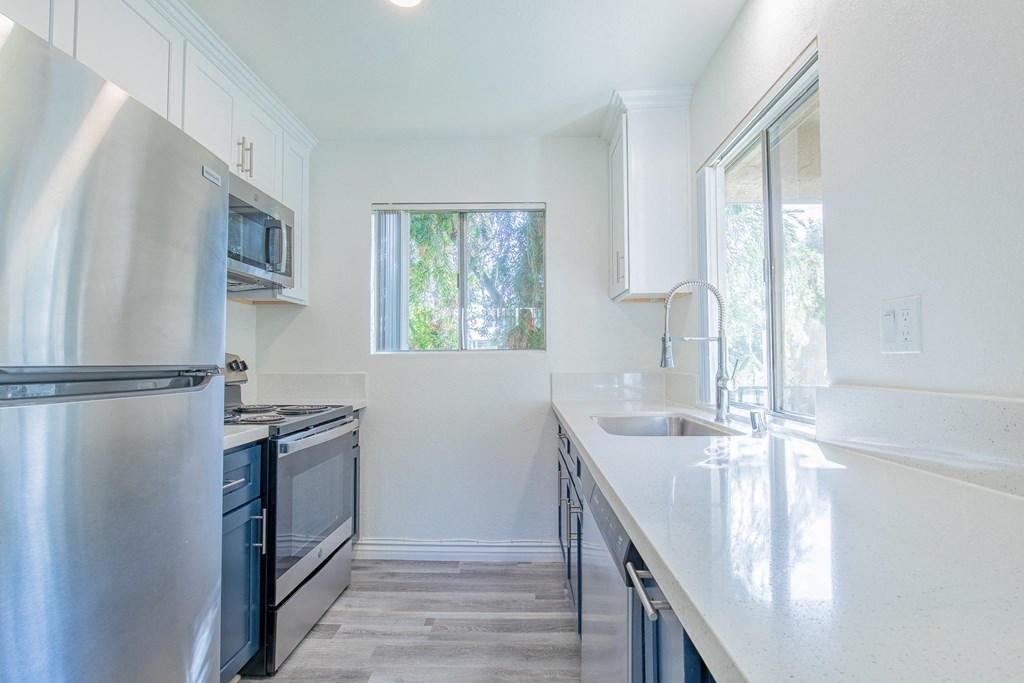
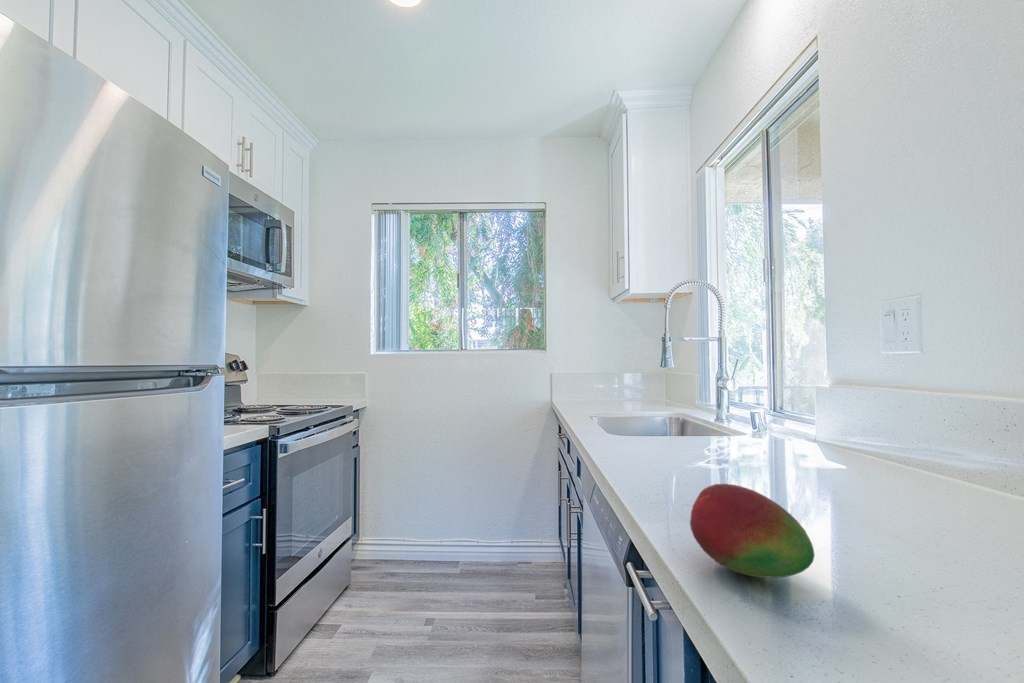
+ fruit [689,483,816,579]
